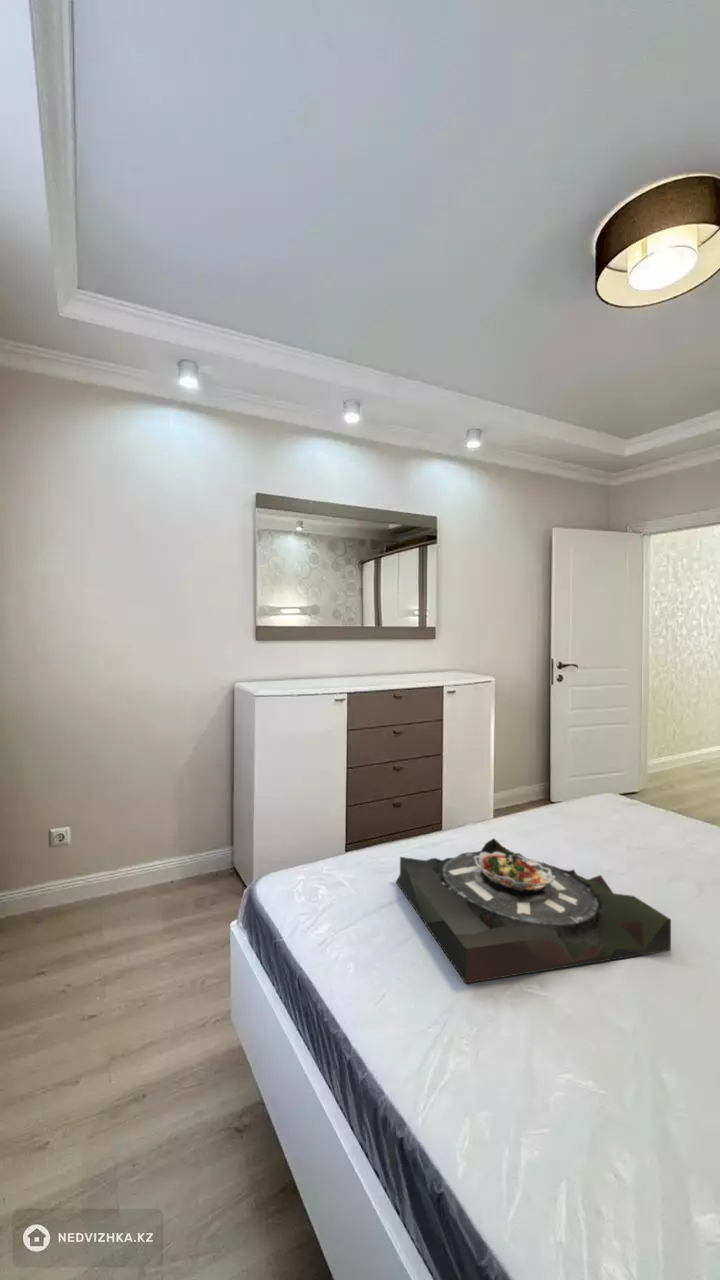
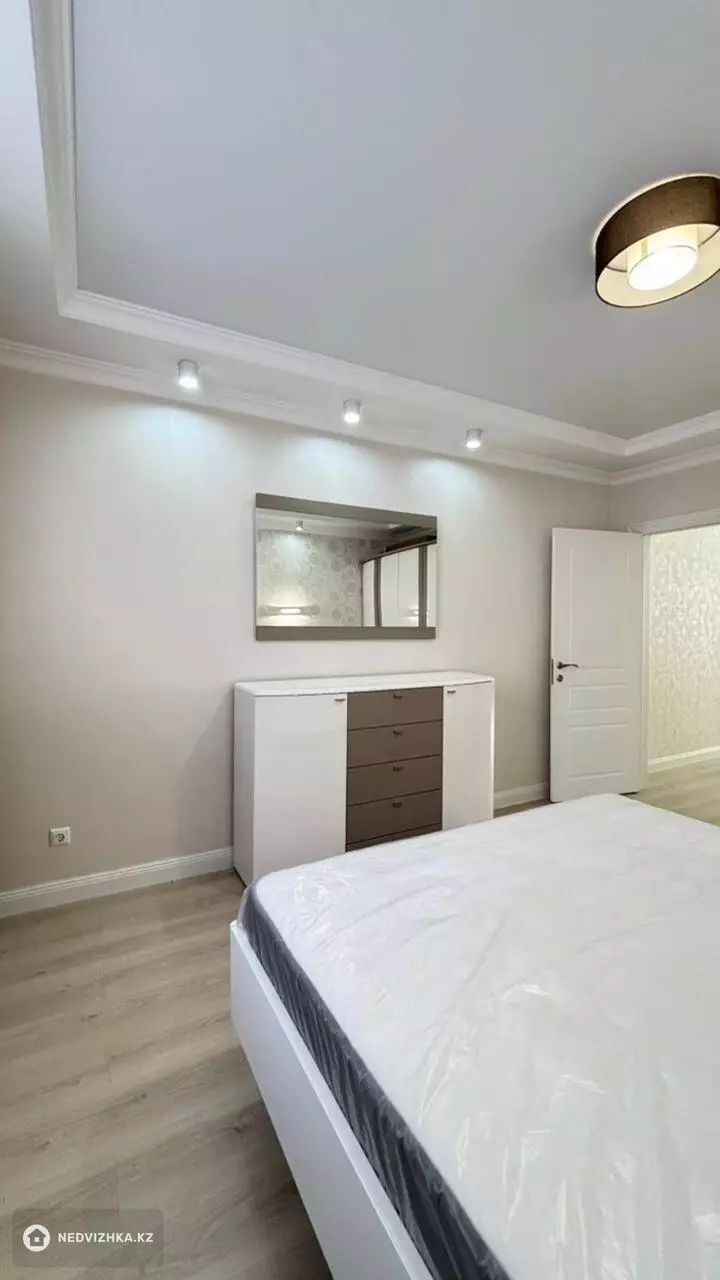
- serving tray [395,837,672,984]
